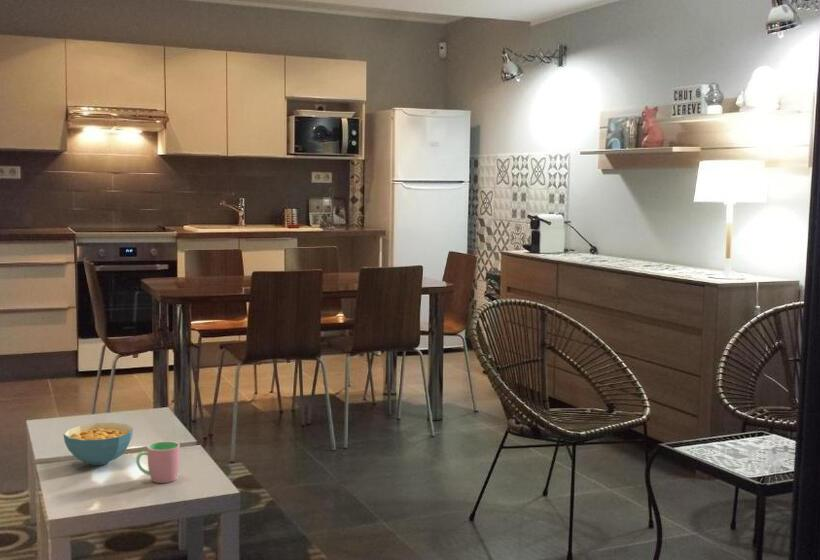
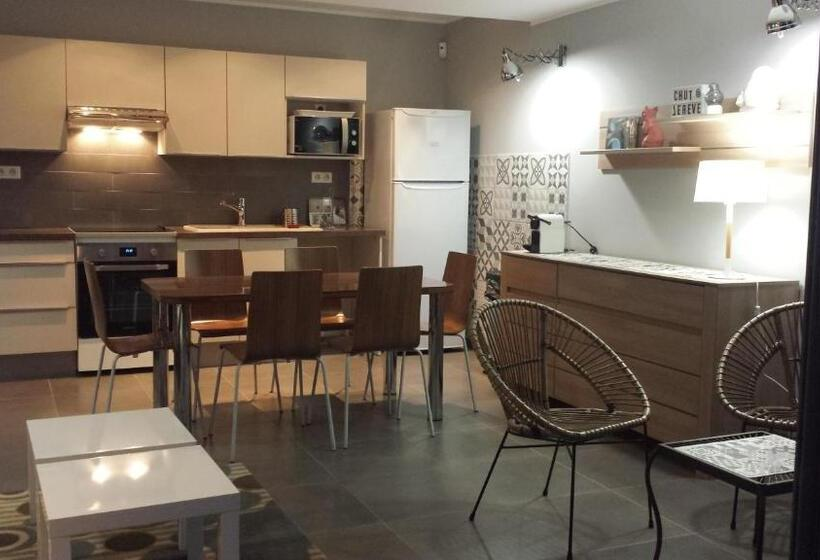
- cup [135,440,181,484]
- cereal bowl [62,422,134,466]
